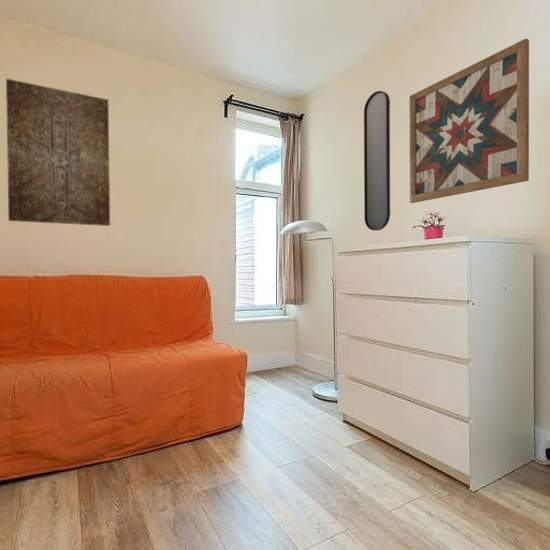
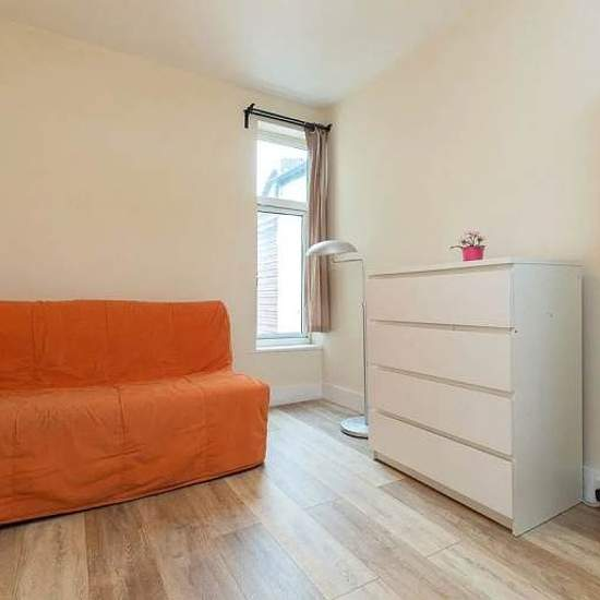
- home mirror [363,90,391,231]
- wall art [409,38,530,204]
- wall art [5,78,111,227]
